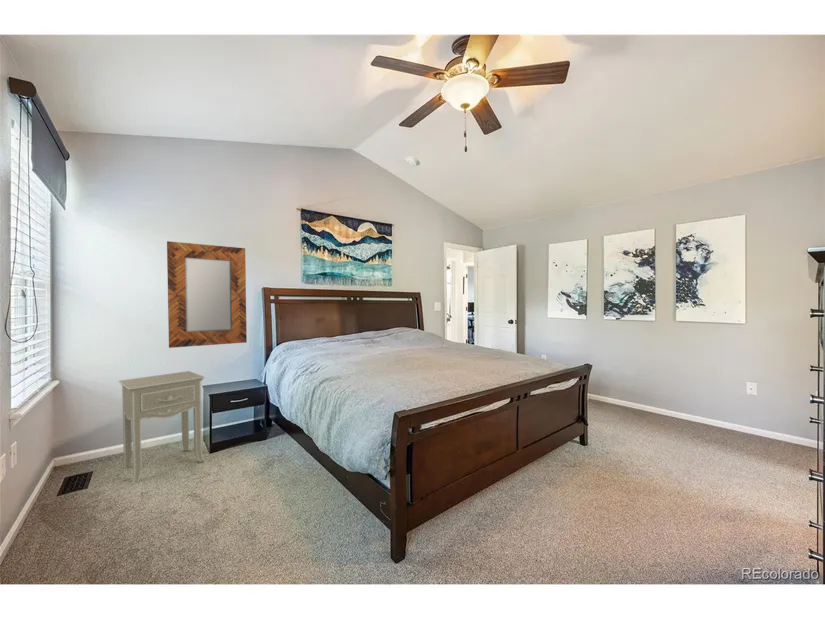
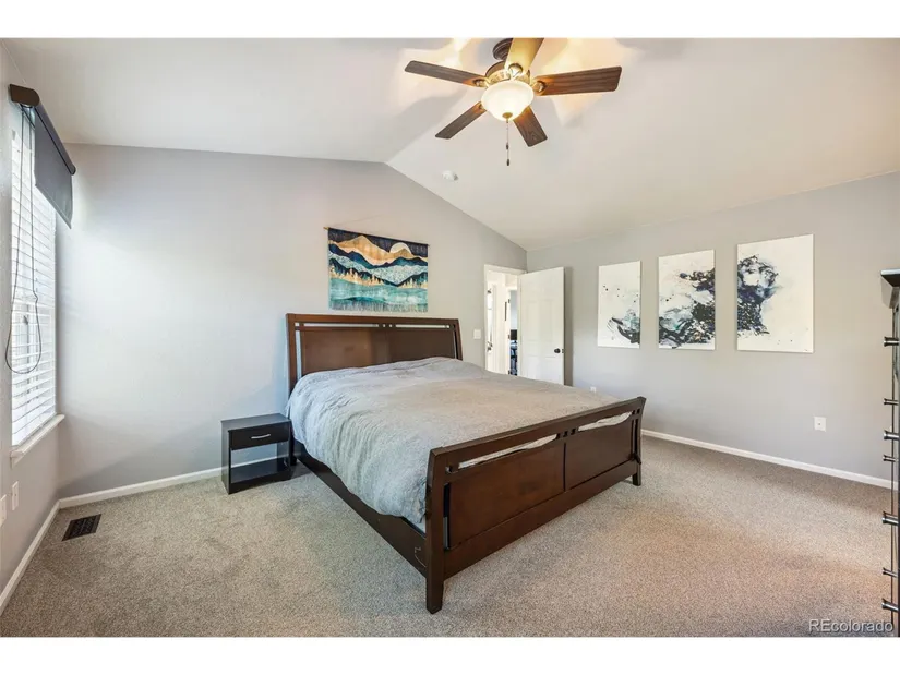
- nightstand [117,370,206,485]
- home mirror [166,240,248,349]
